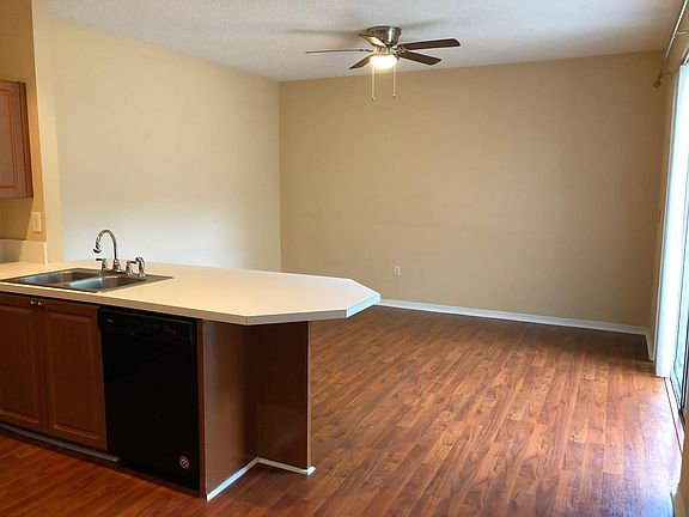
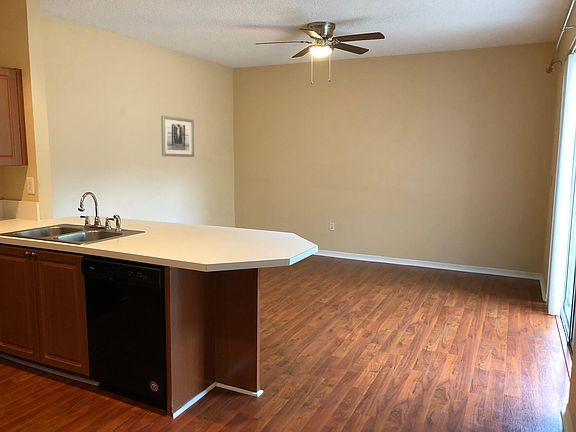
+ wall art [160,115,195,158]
